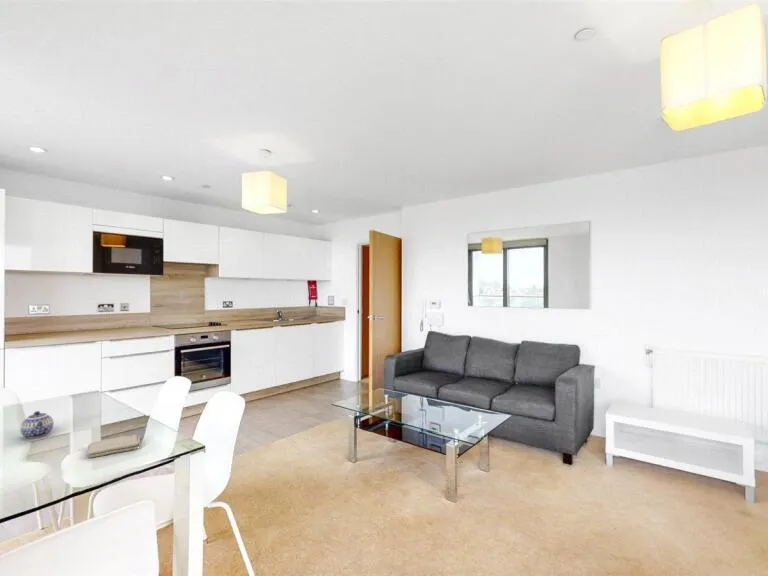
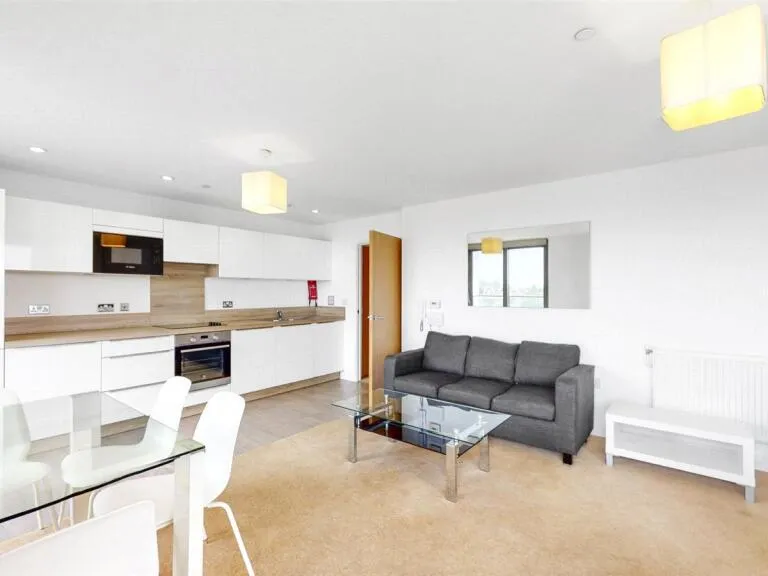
- teapot [20,410,55,440]
- washcloth [86,434,142,459]
